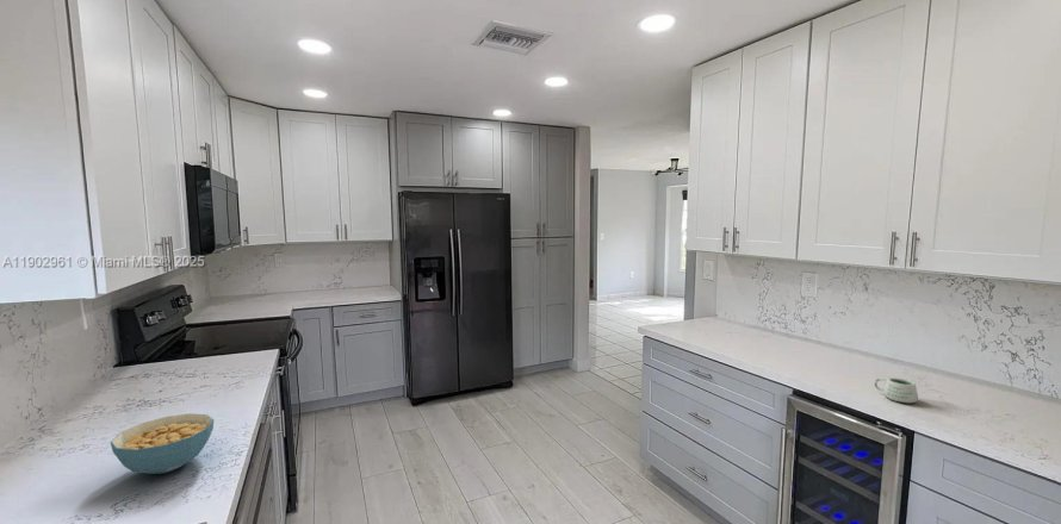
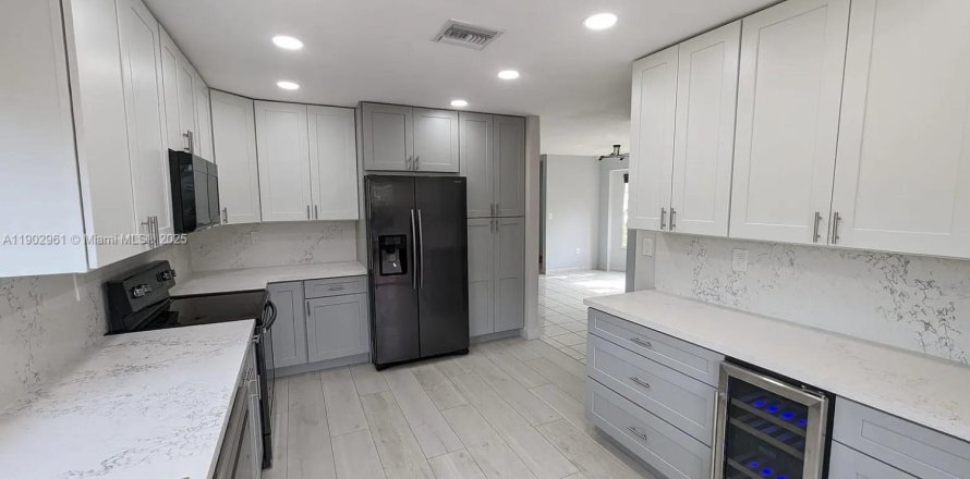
- mug [874,376,919,404]
- cereal bowl [110,412,215,475]
